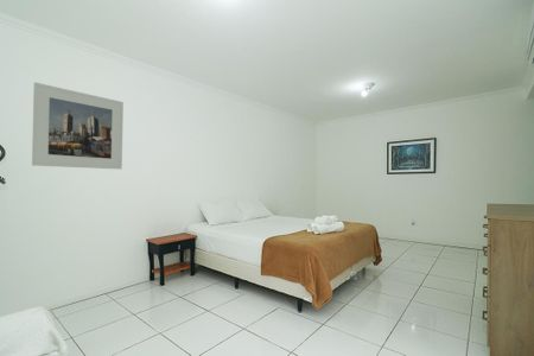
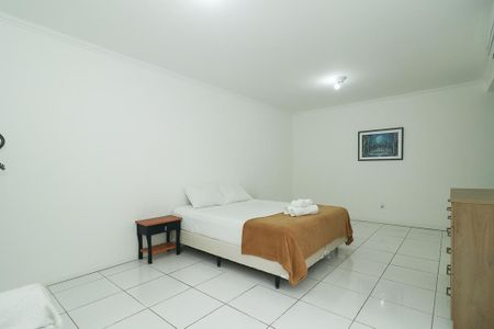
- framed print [31,81,125,171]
